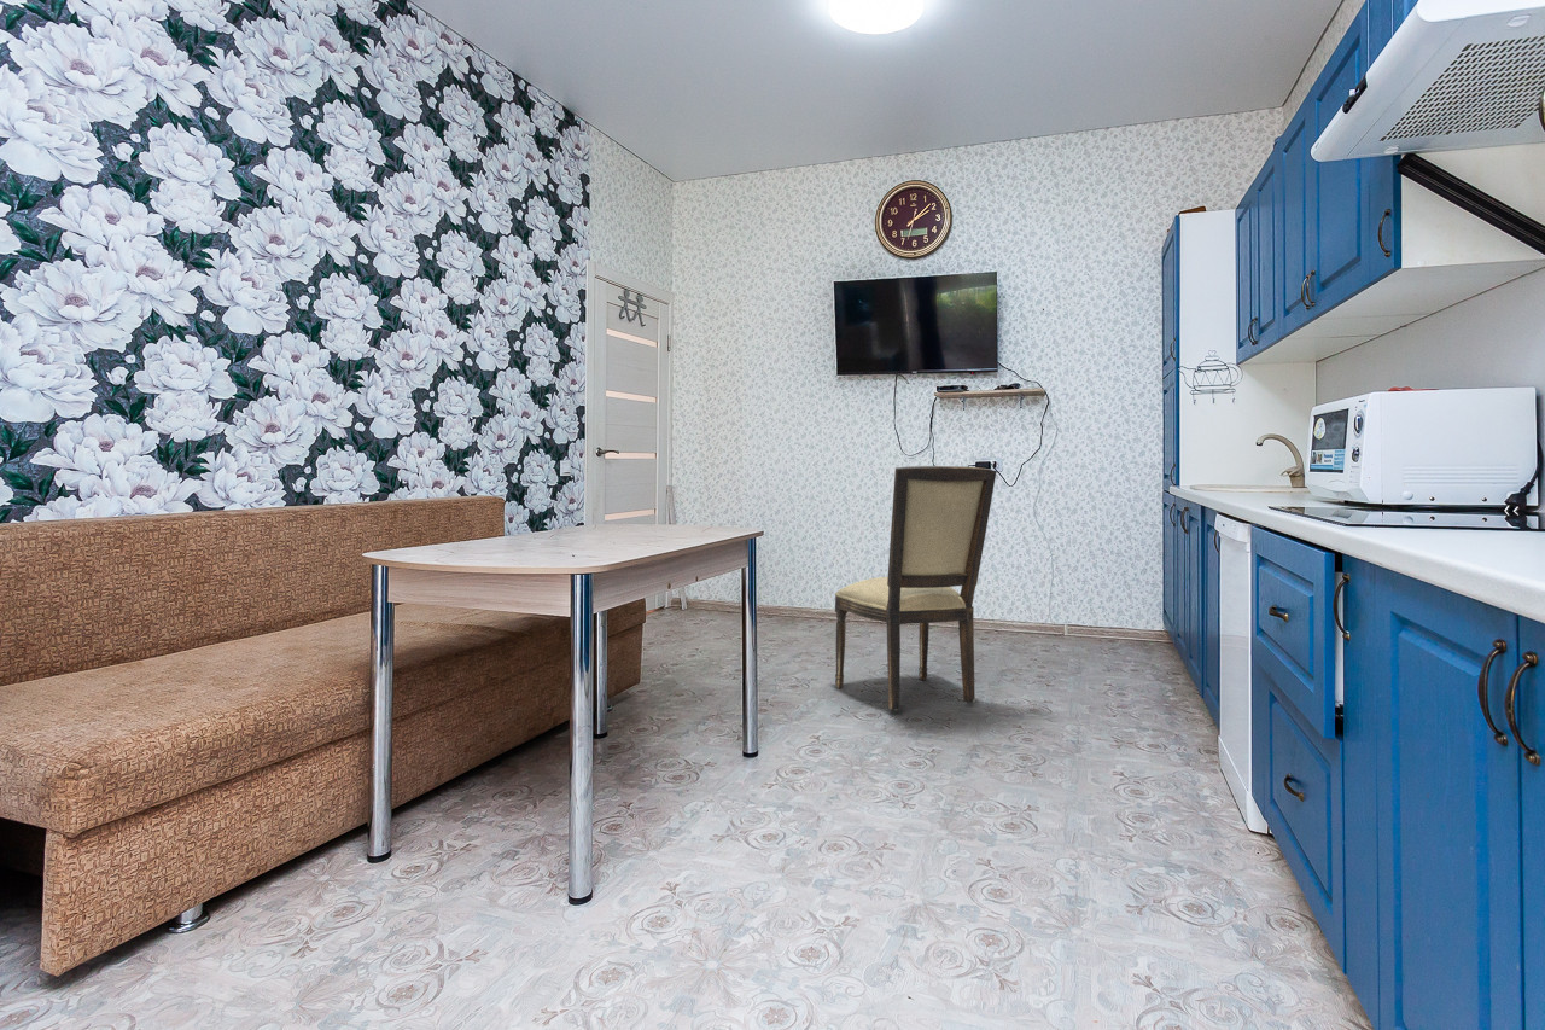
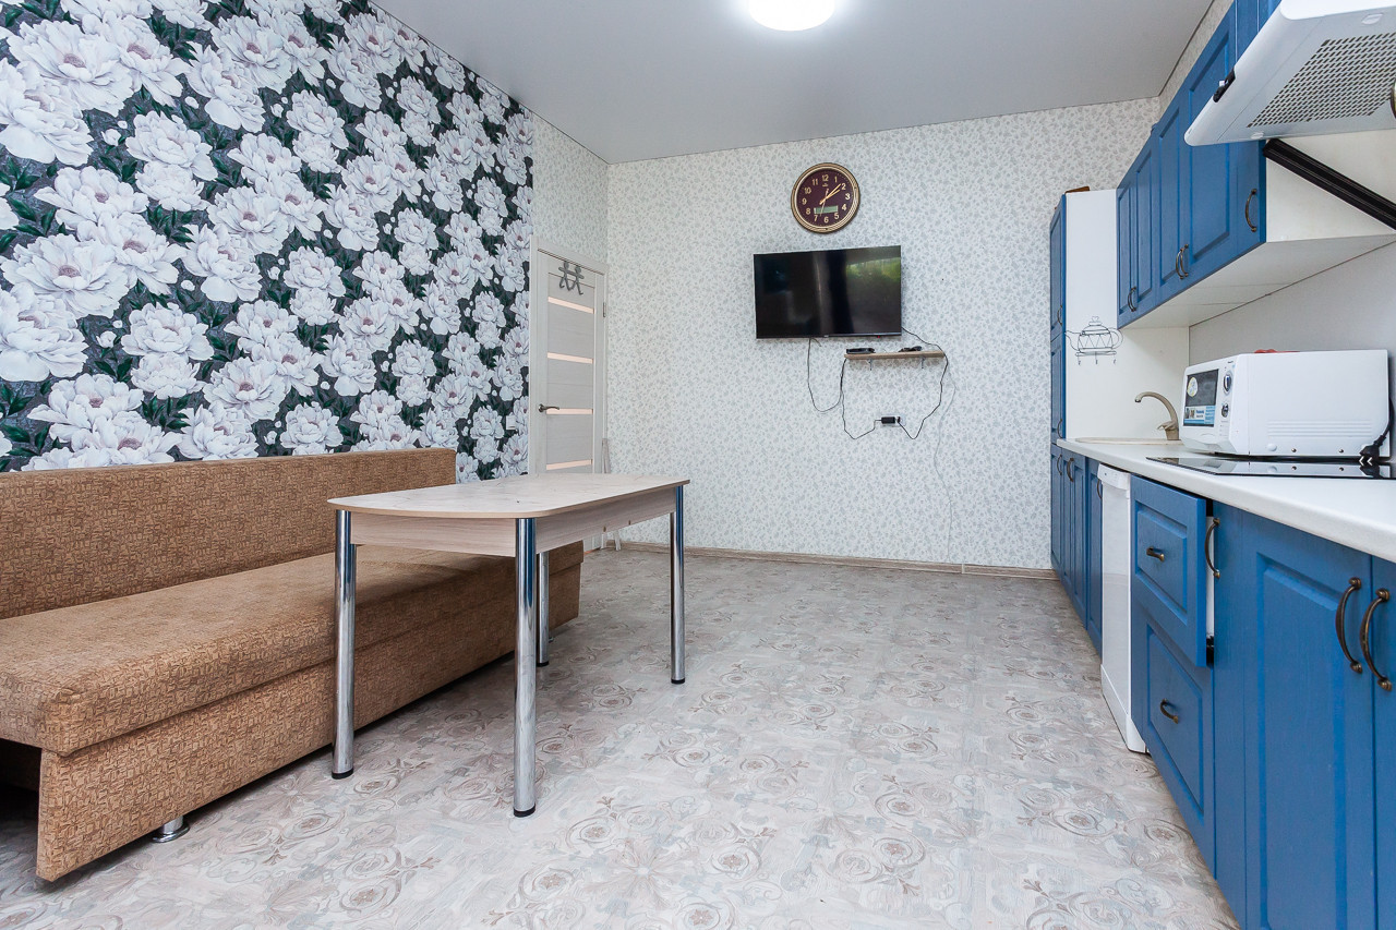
- dining chair [834,465,997,712]
